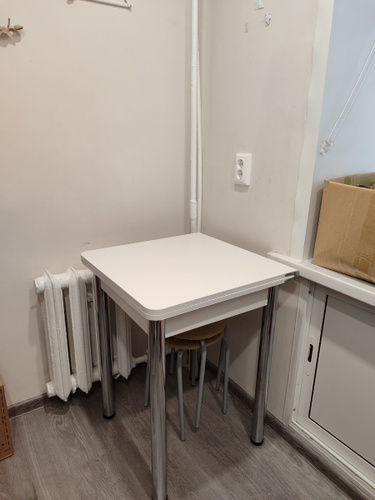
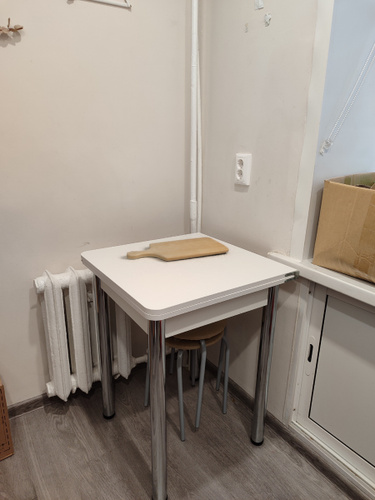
+ chopping board [126,236,230,262]
